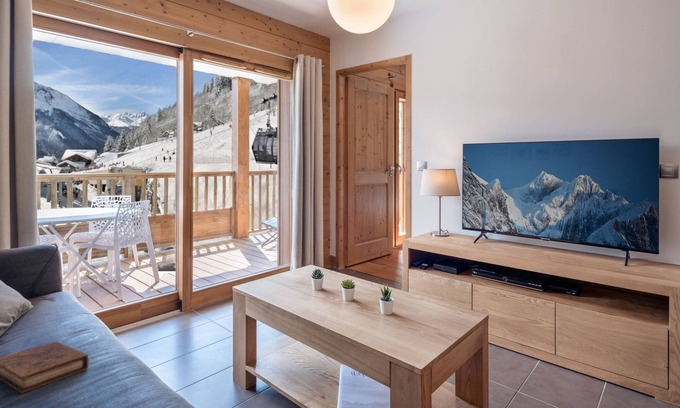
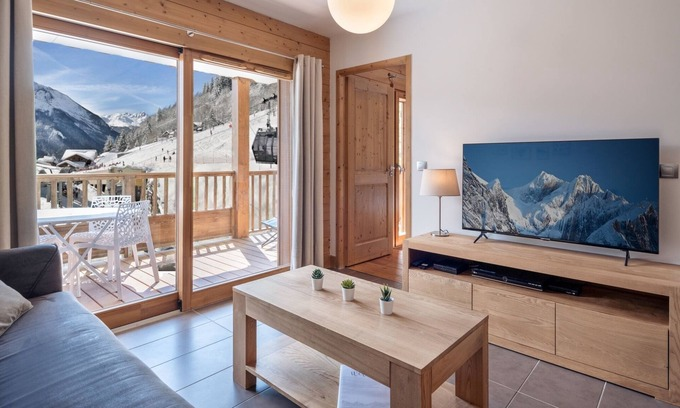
- book [0,340,90,394]
